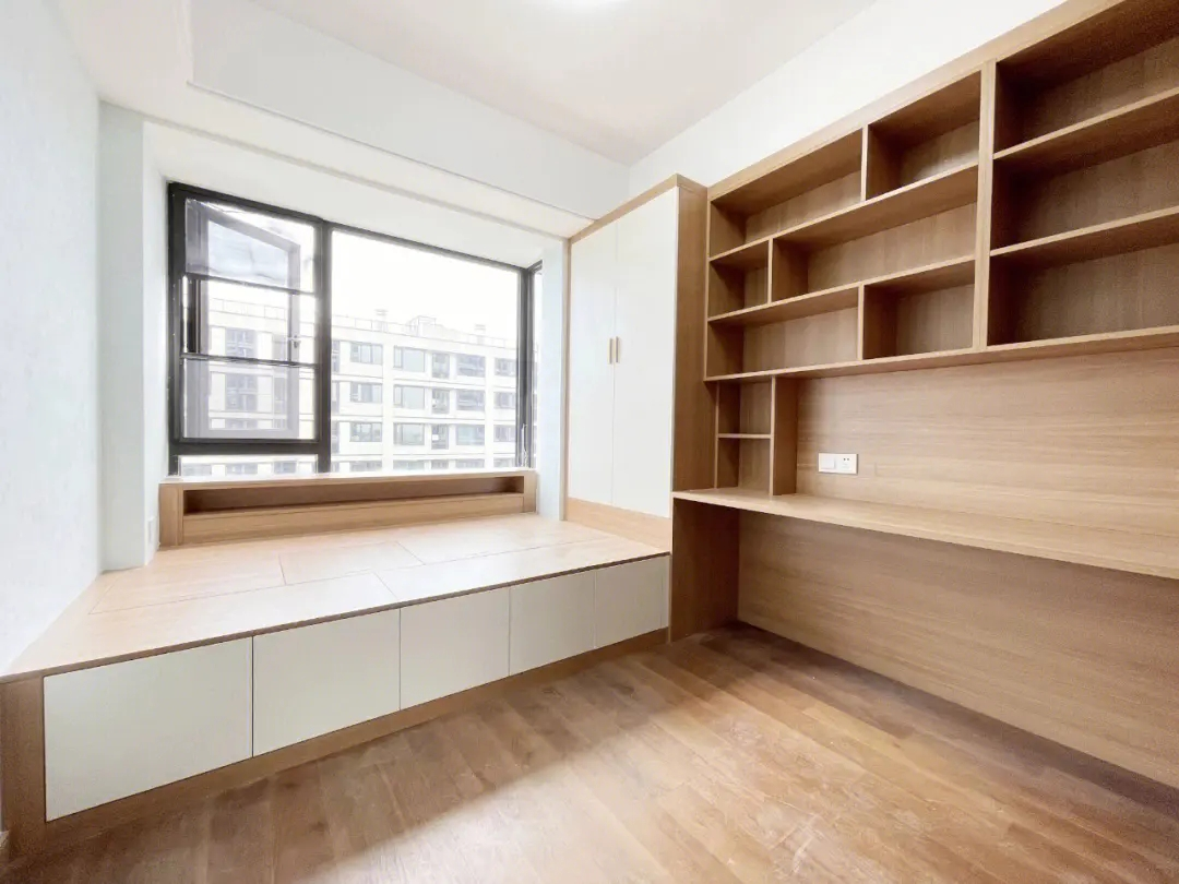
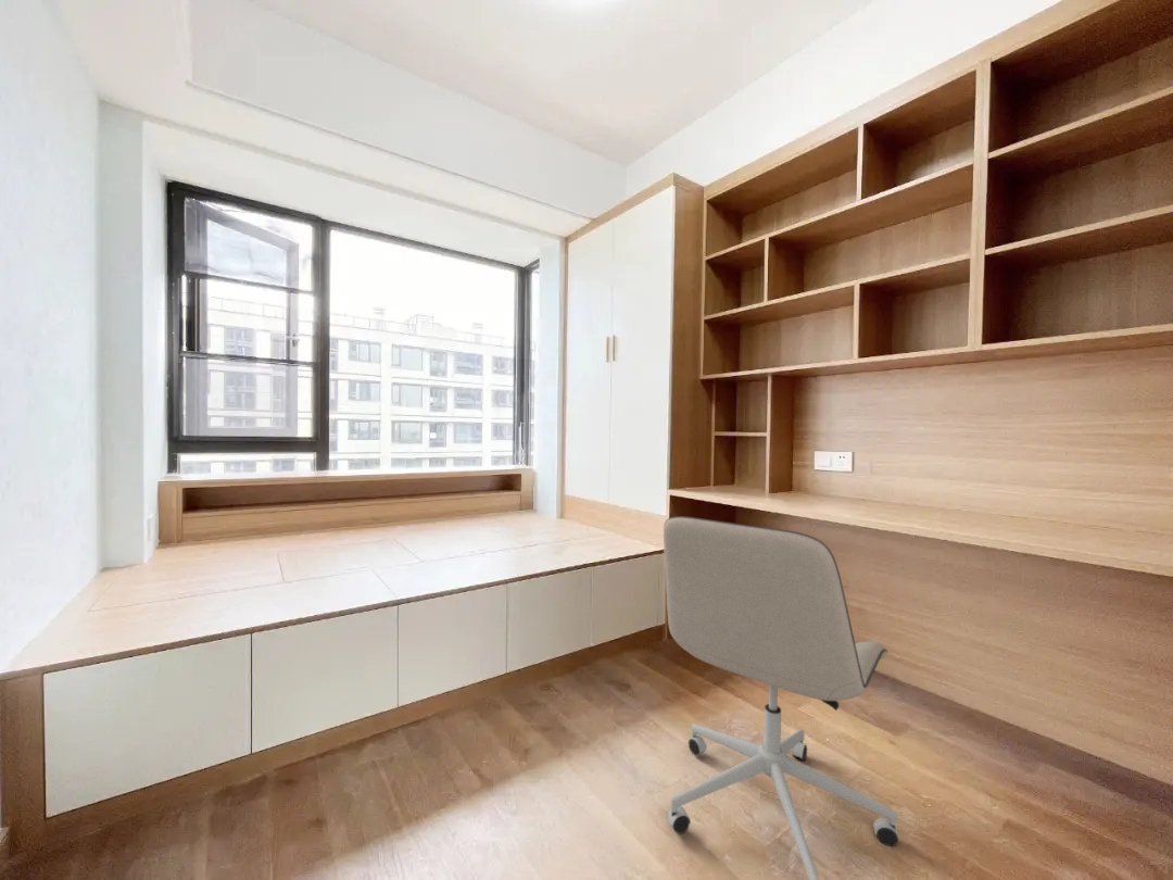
+ office chair [663,515,900,880]
